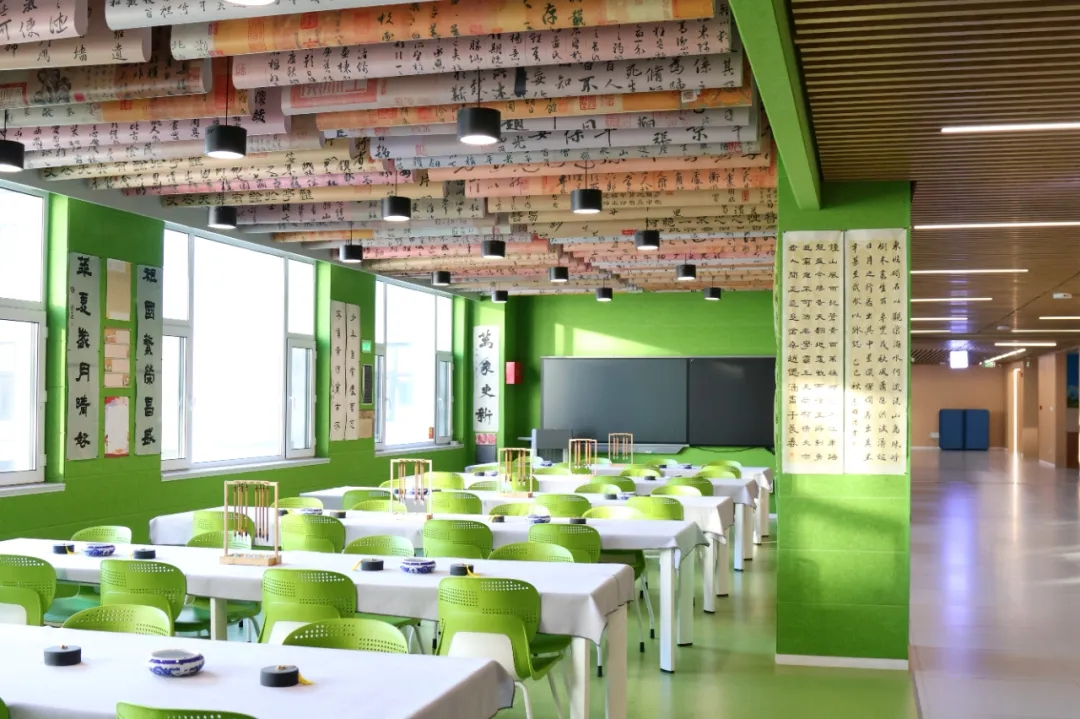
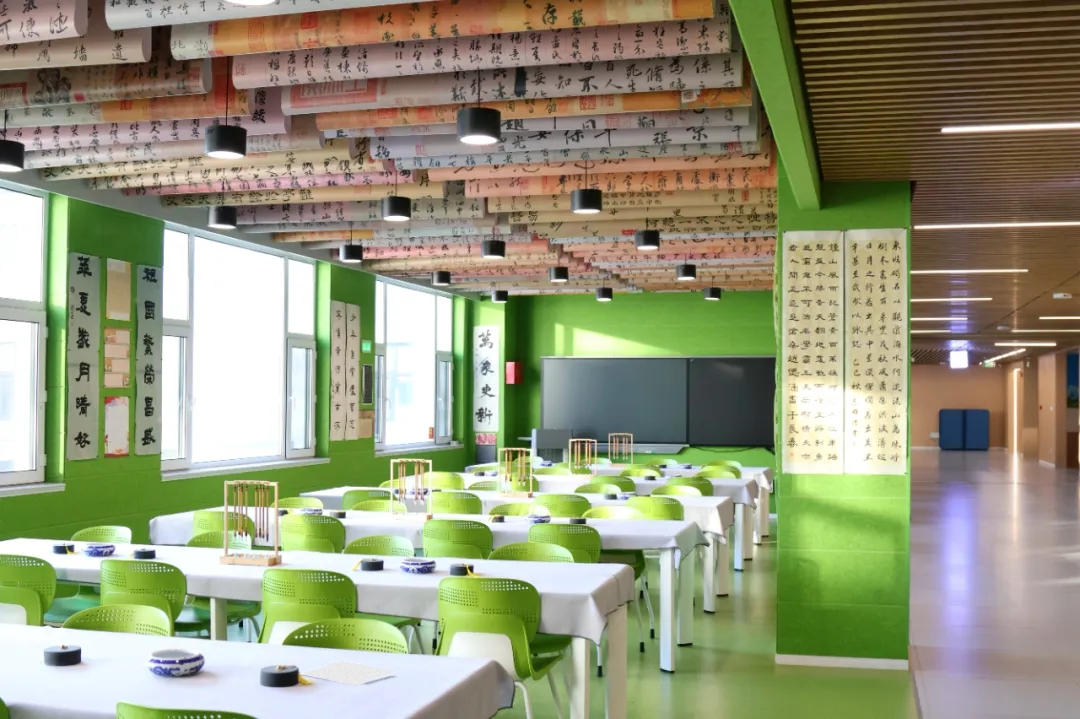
+ paper sheet [302,660,397,686]
